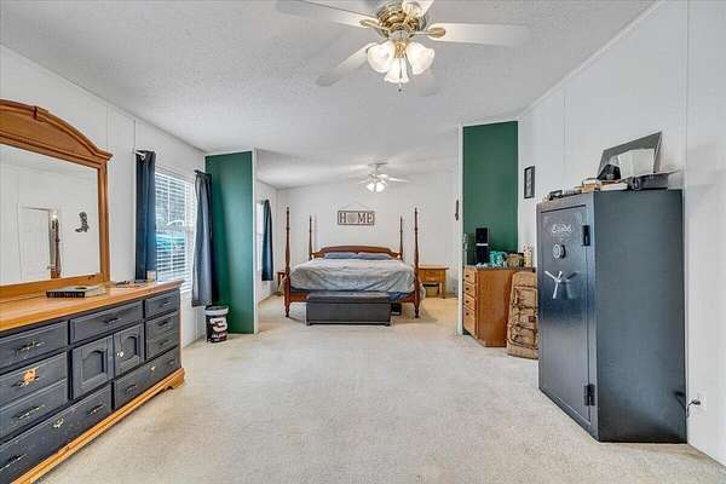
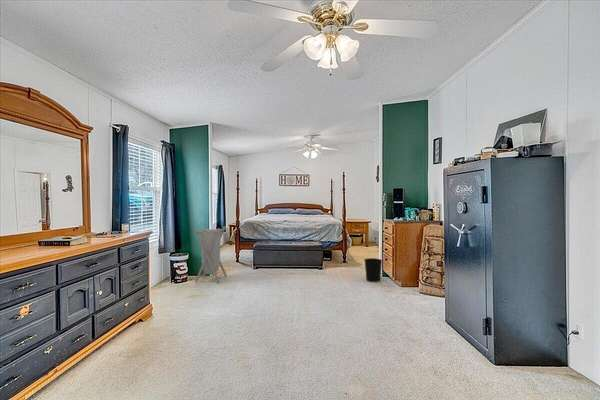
+ laundry hamper [193,225,228,284]
+ wastebasket [363,257,383,283]
